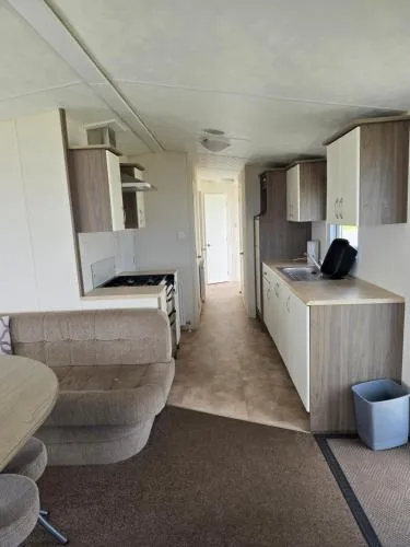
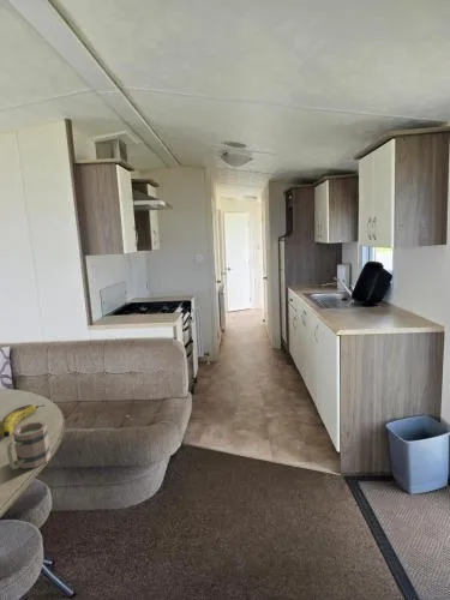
+ mug [6,420,52,470]
+ fruit [0,403,46,438]
